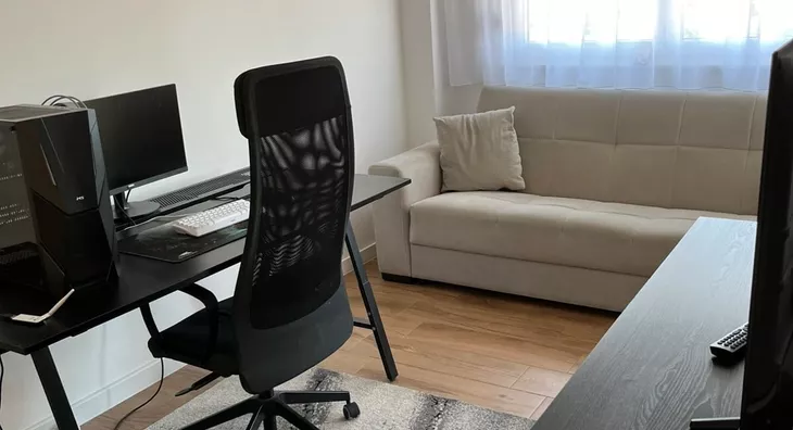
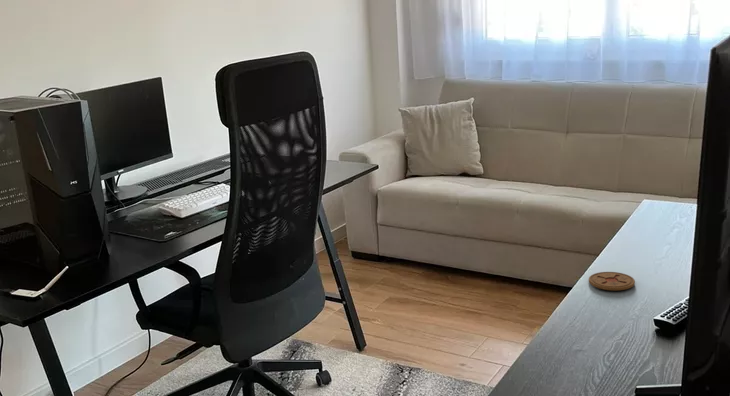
+ coaster [588,271,636,292]
